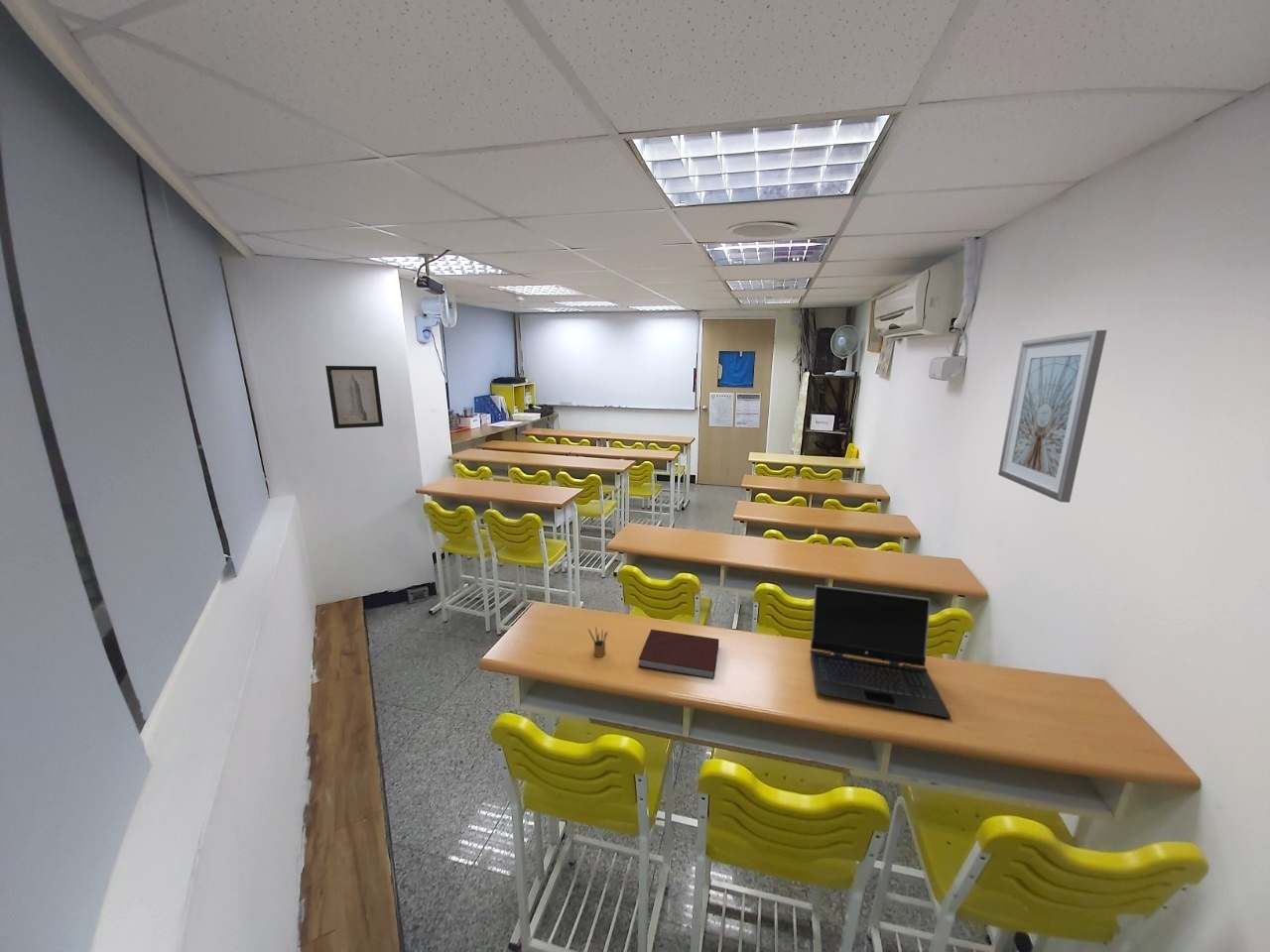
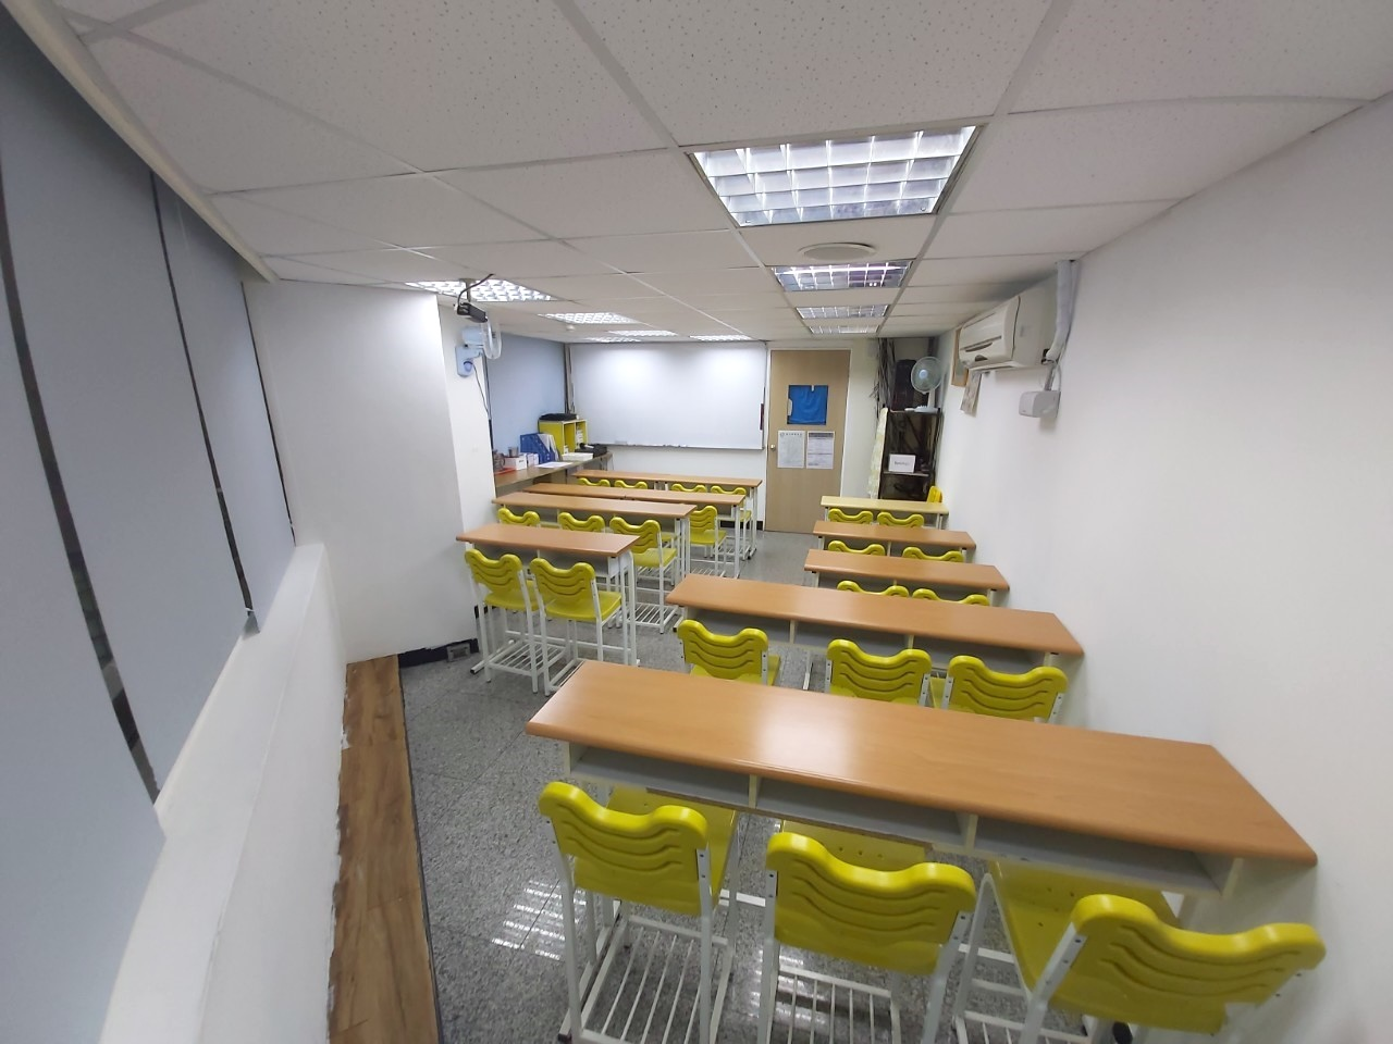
- notebook [638,629,719,680]
- picture frame [997,329,1107,504]
- laptop computer [810,584,952,719]
- pencil box [587,626,609,657]
- wall art [324,365,385,429]
